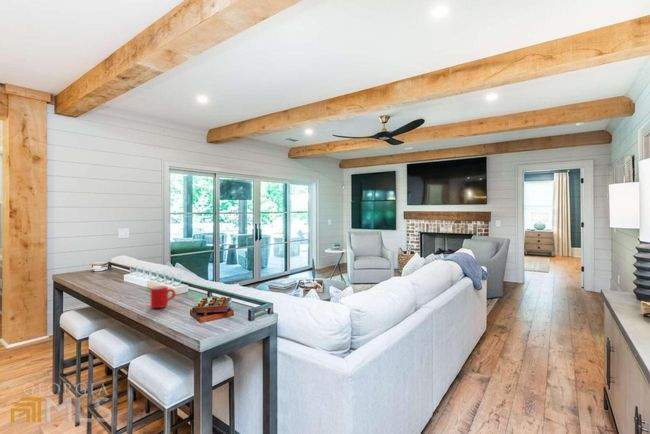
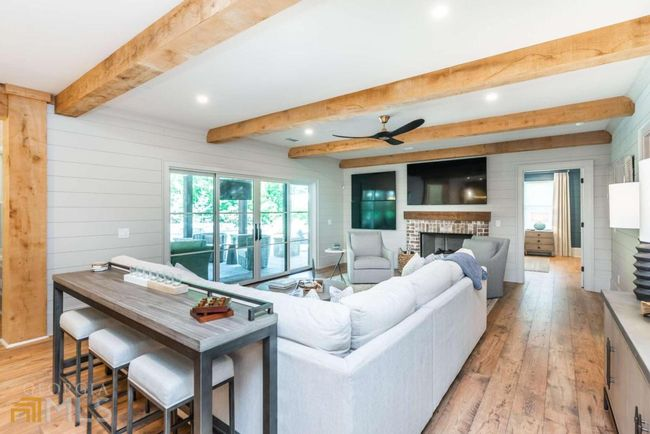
- mug [150,285,177,309]
